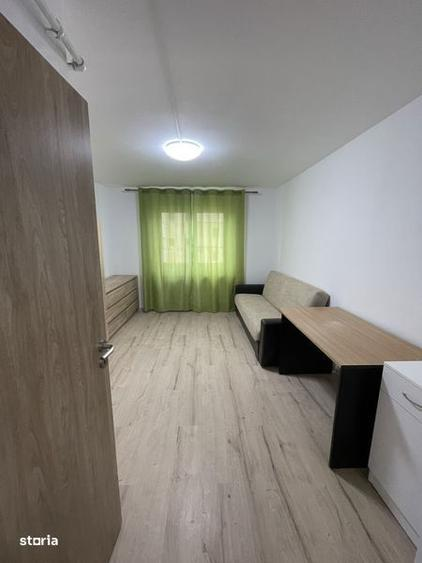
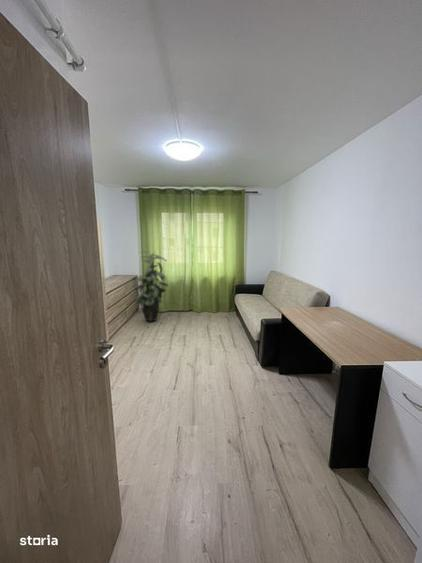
+ indoor plant [130,250,170,322]
